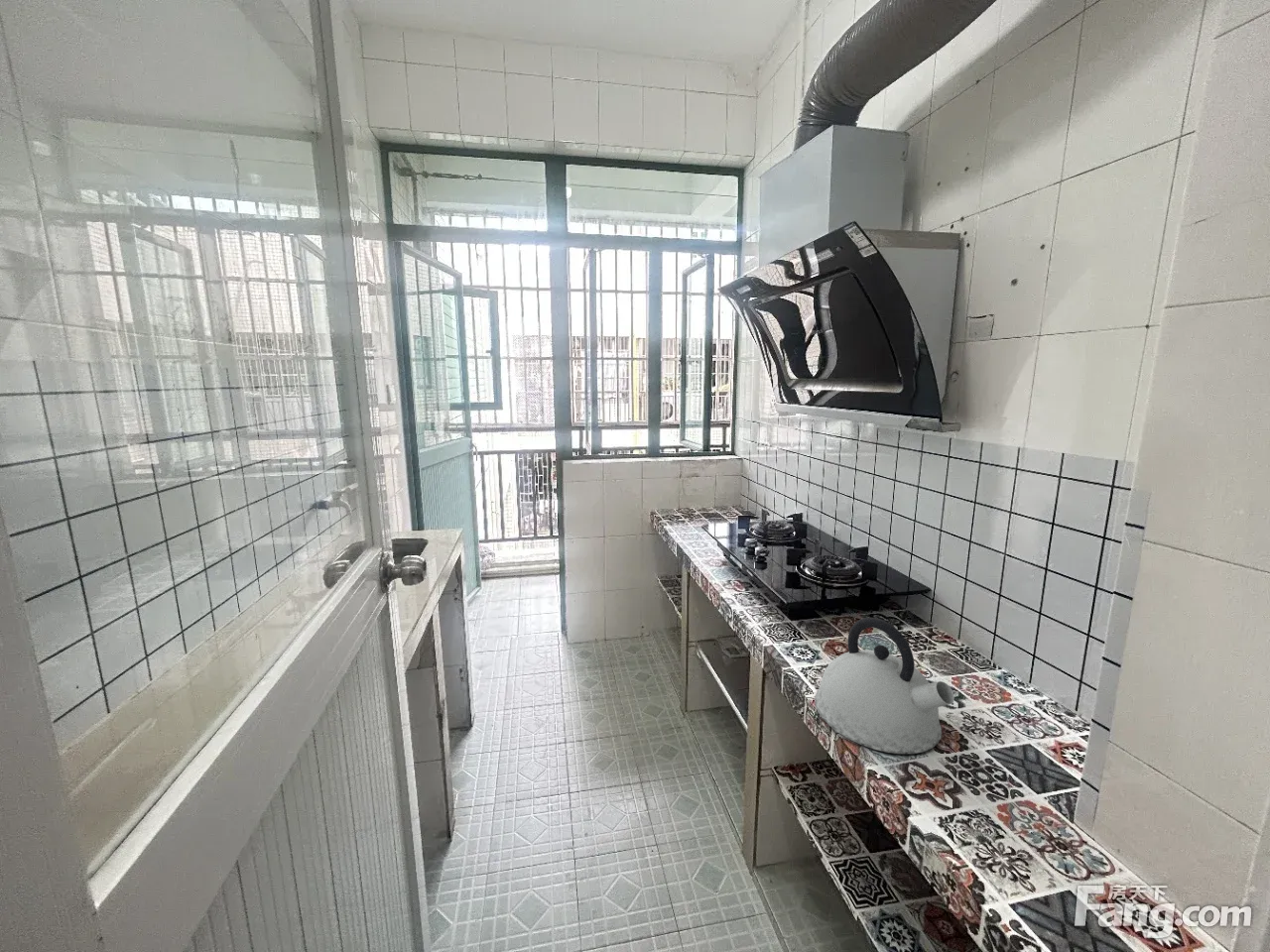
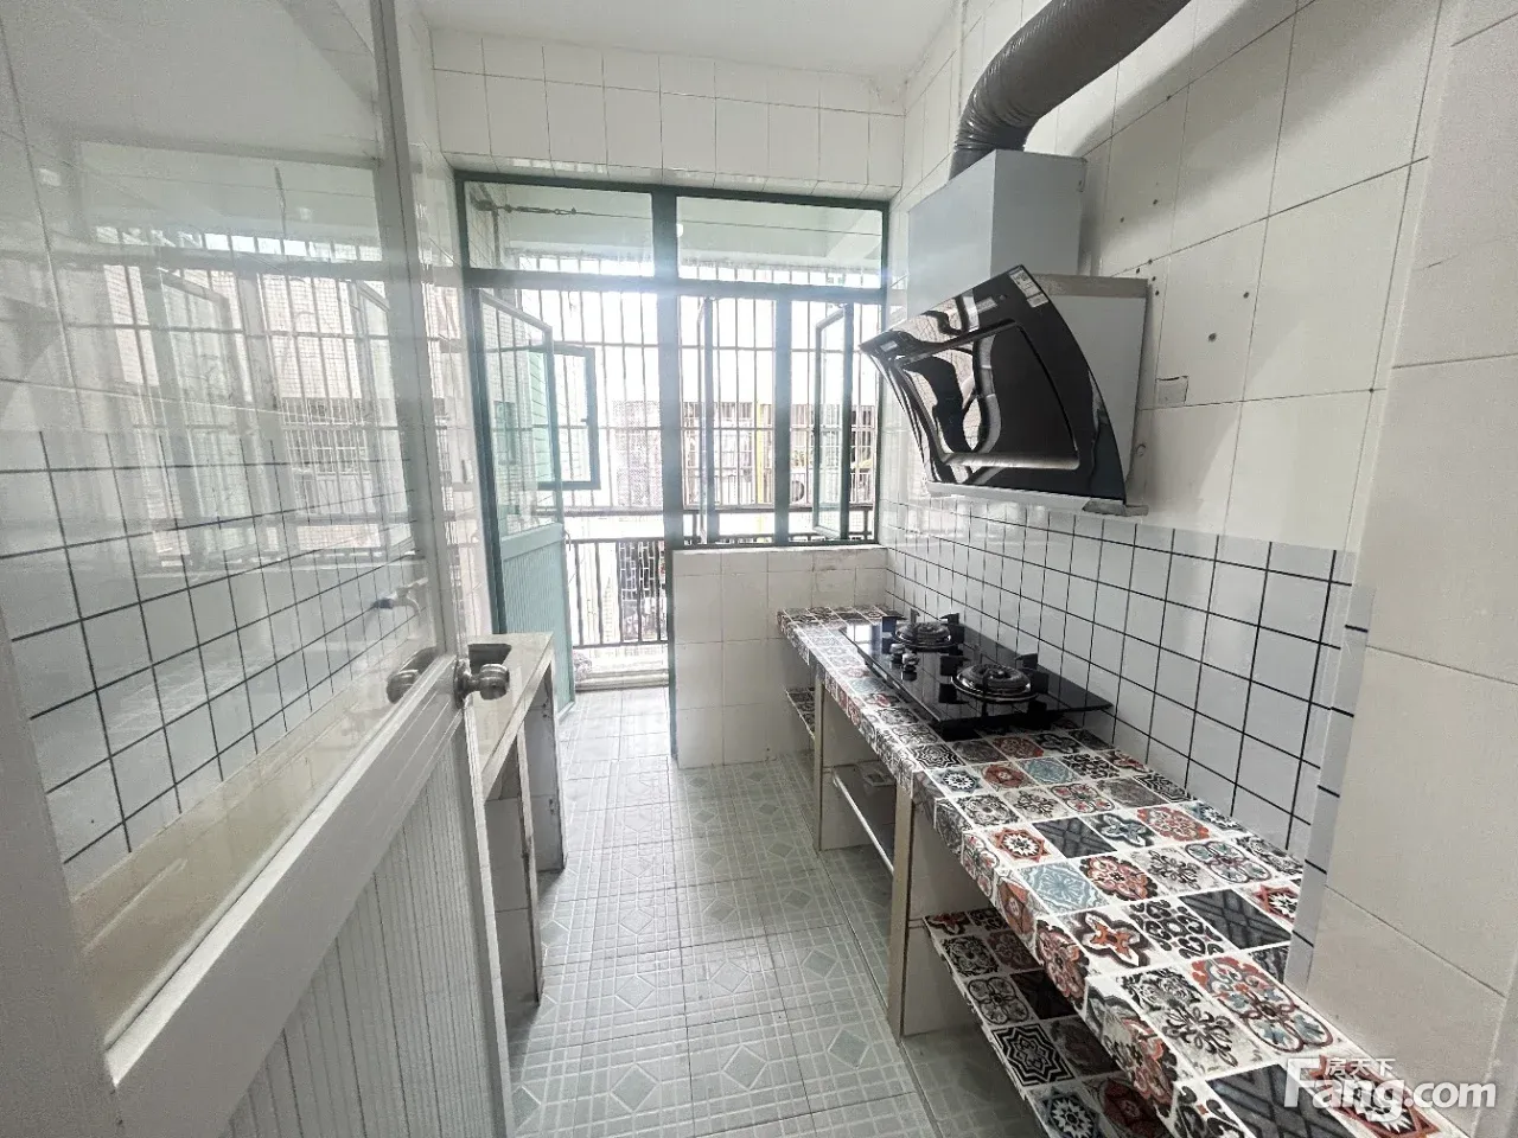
- kettle [815,617,955,755]
